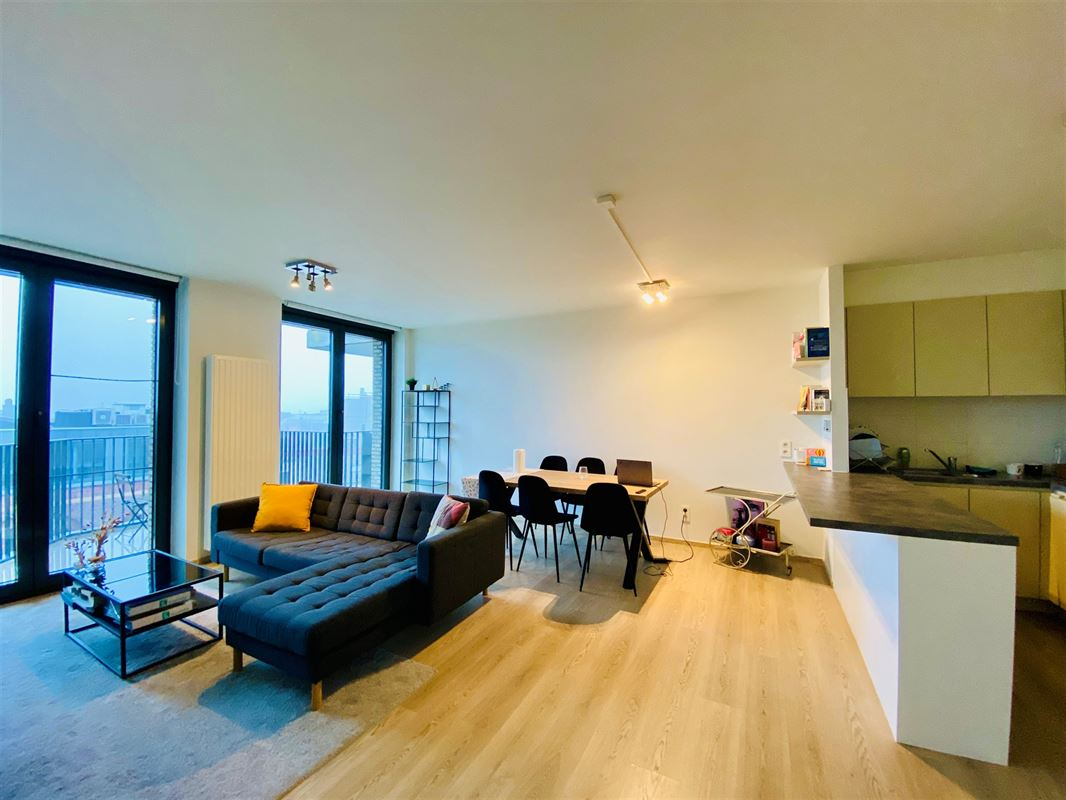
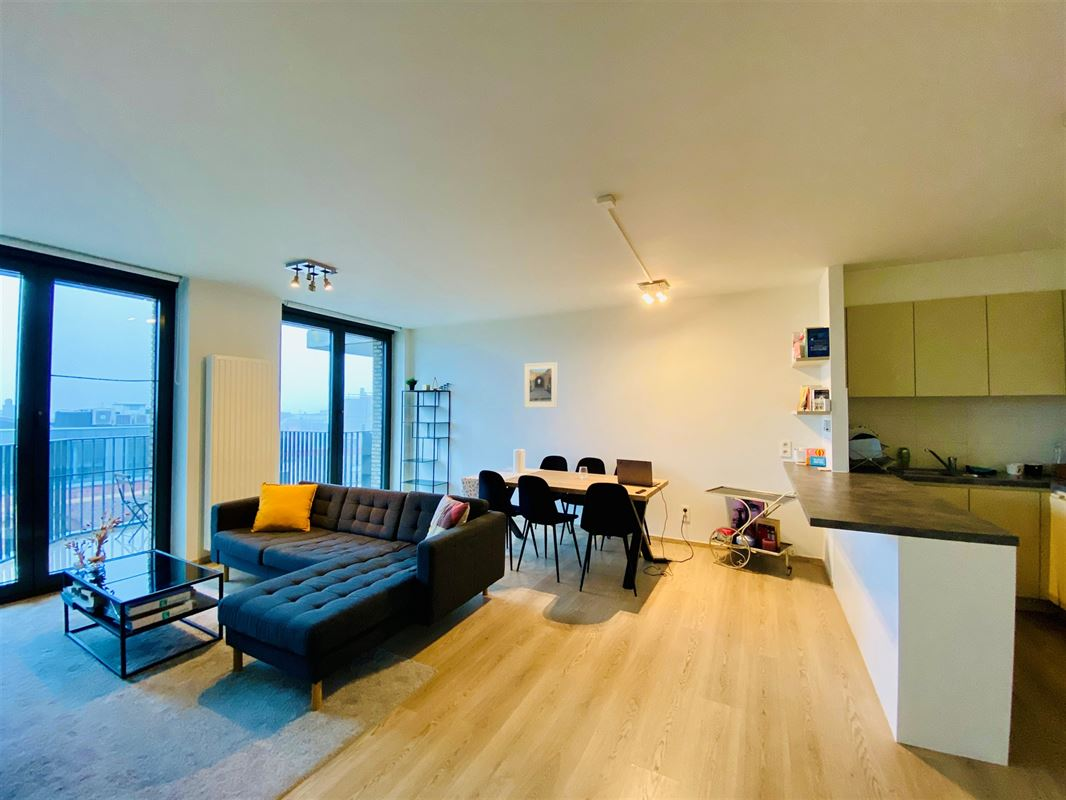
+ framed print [523,361,559,409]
